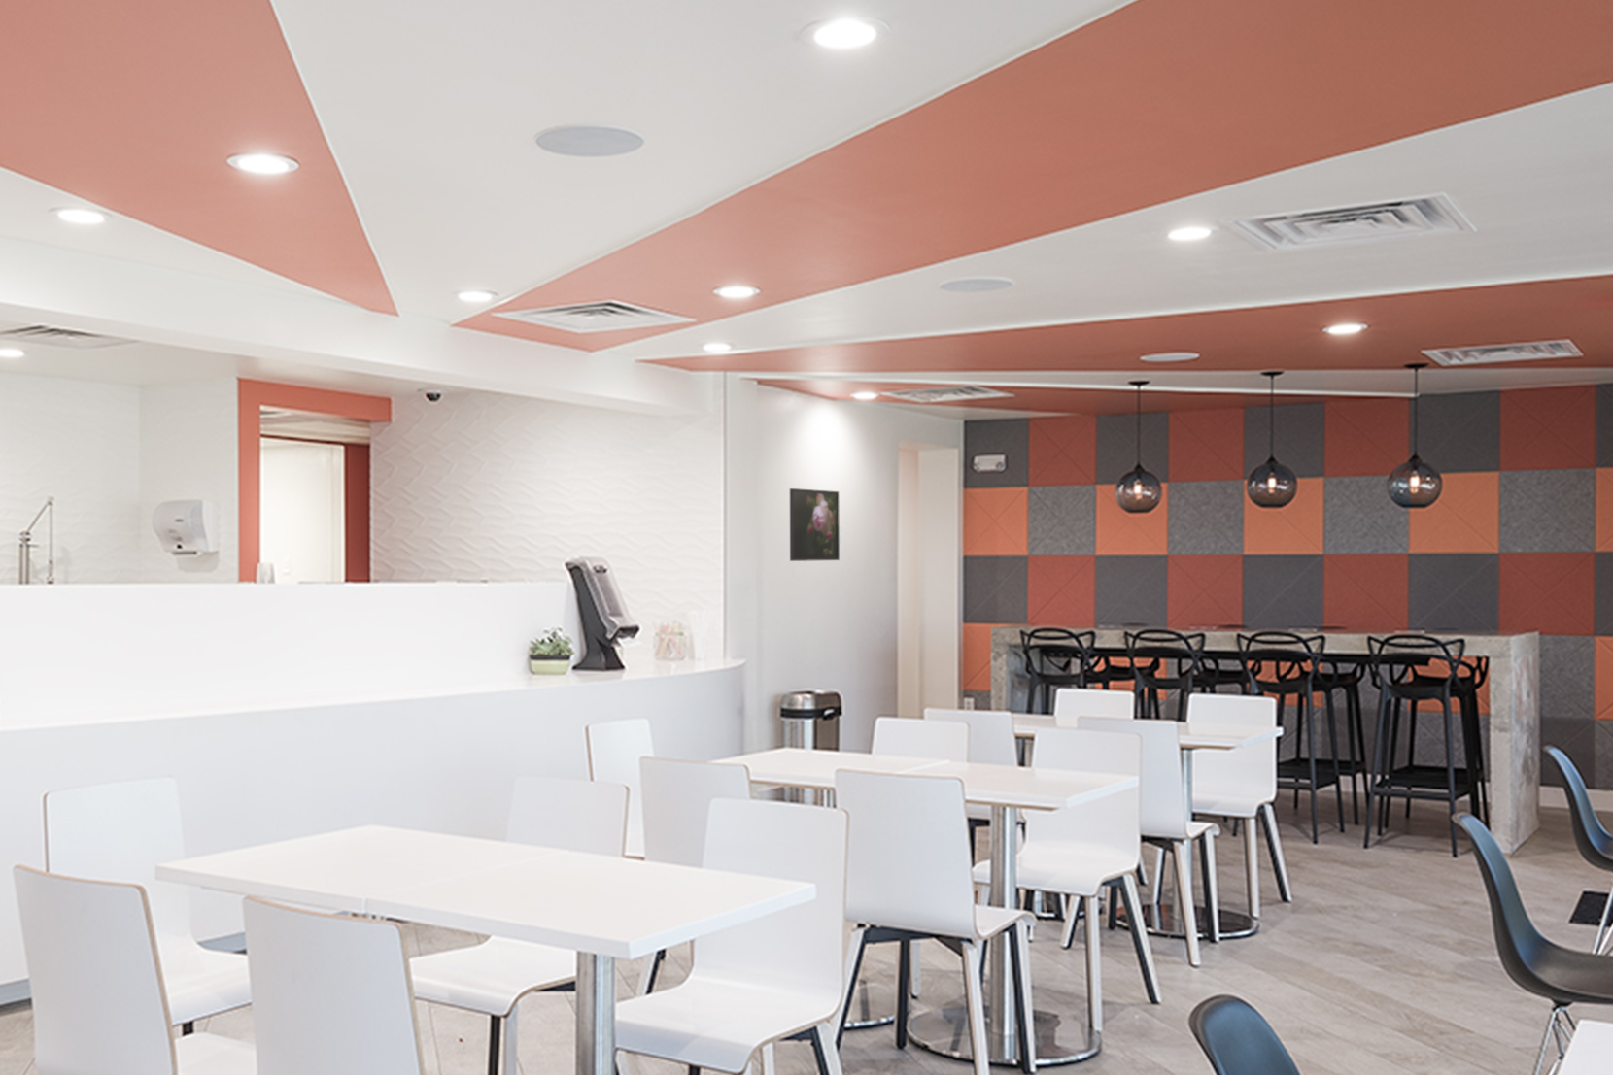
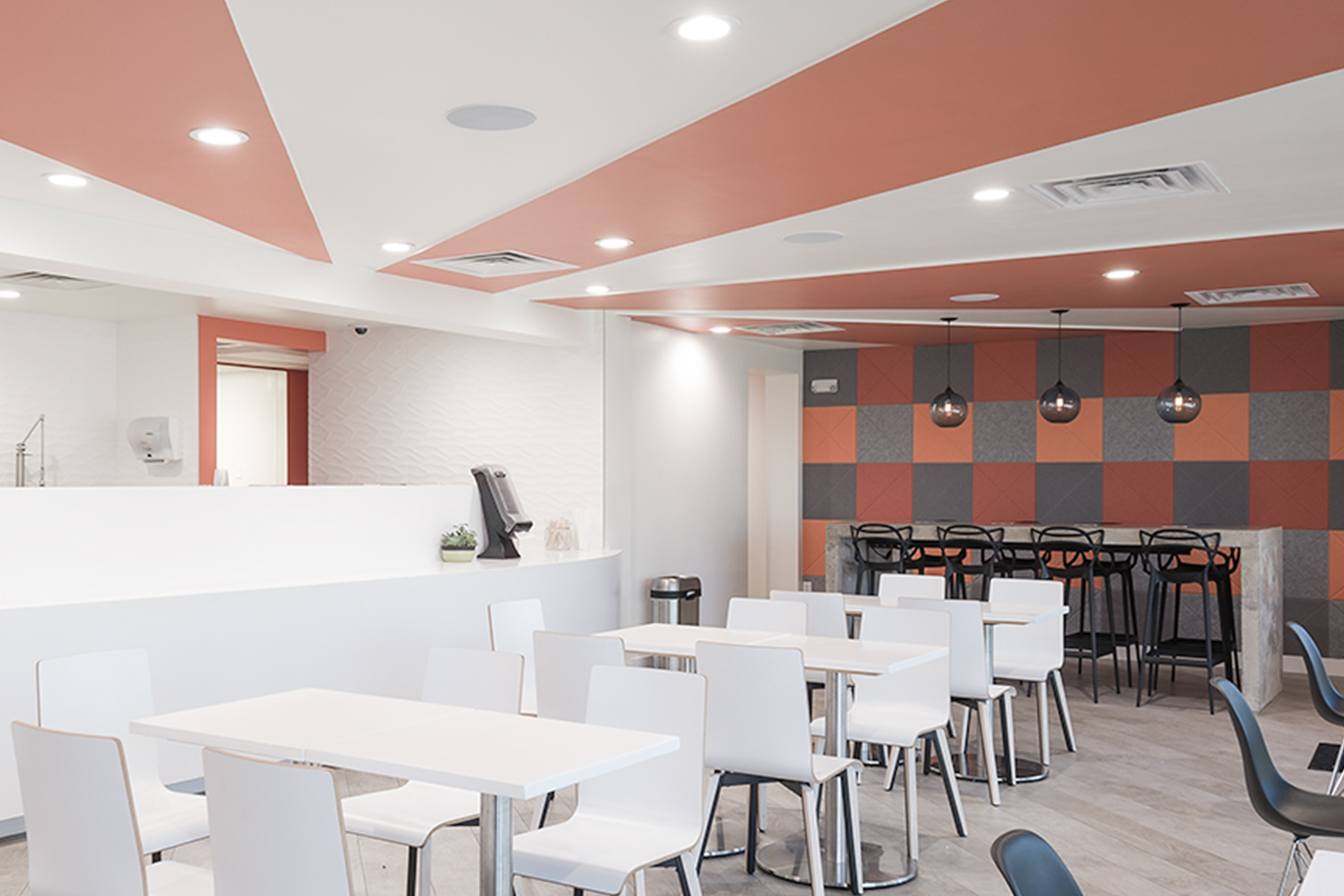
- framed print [788,487,840,563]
